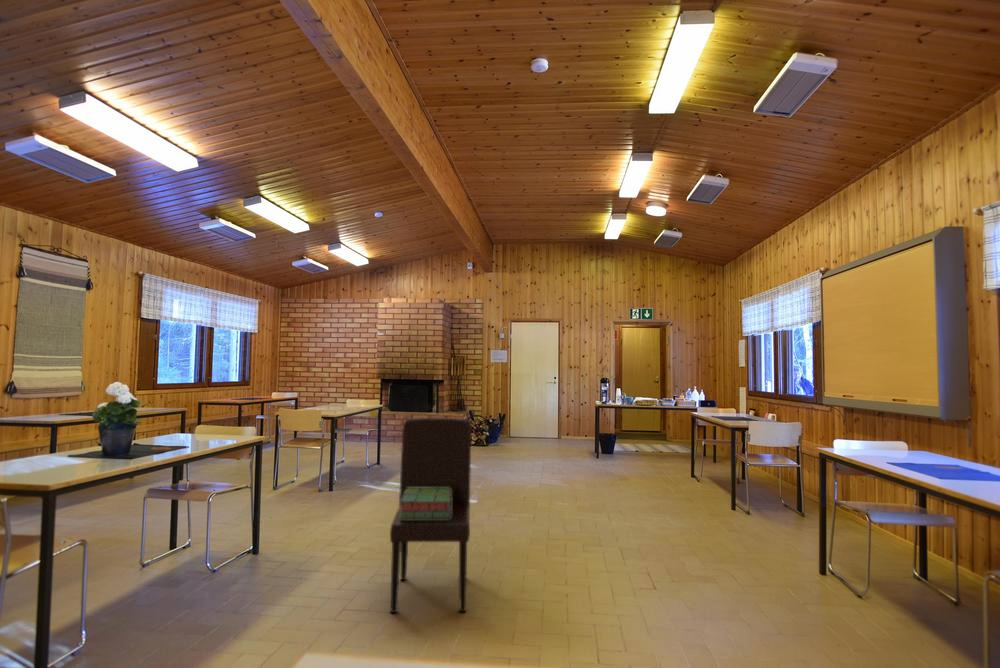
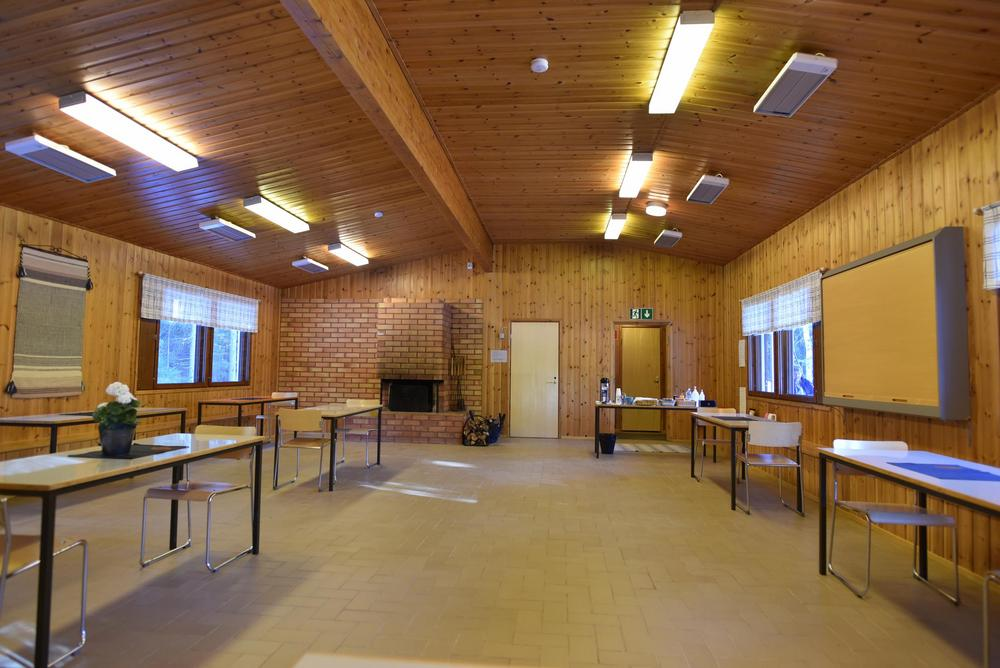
- chair [389,417,472,614]
- stack of books [400,488,451,519]
